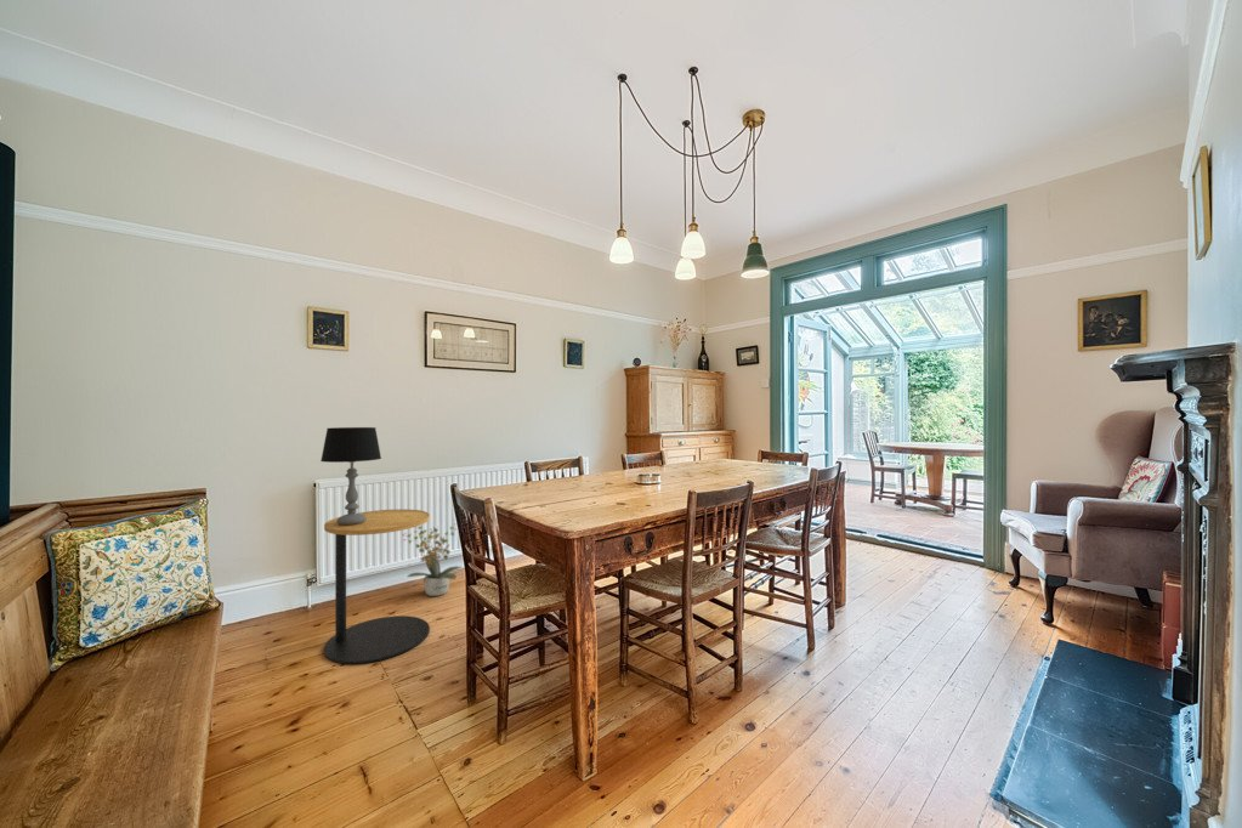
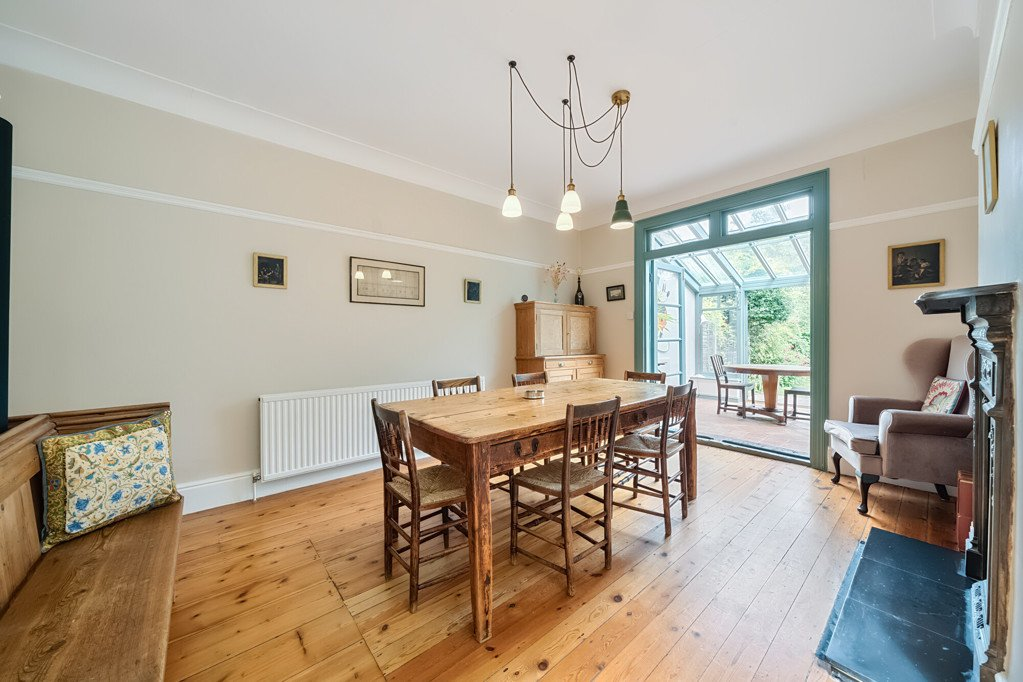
- potted plant [401,522,464,597]
- table lamp [319,426,382,526]
- side table [323,507,431,665]
